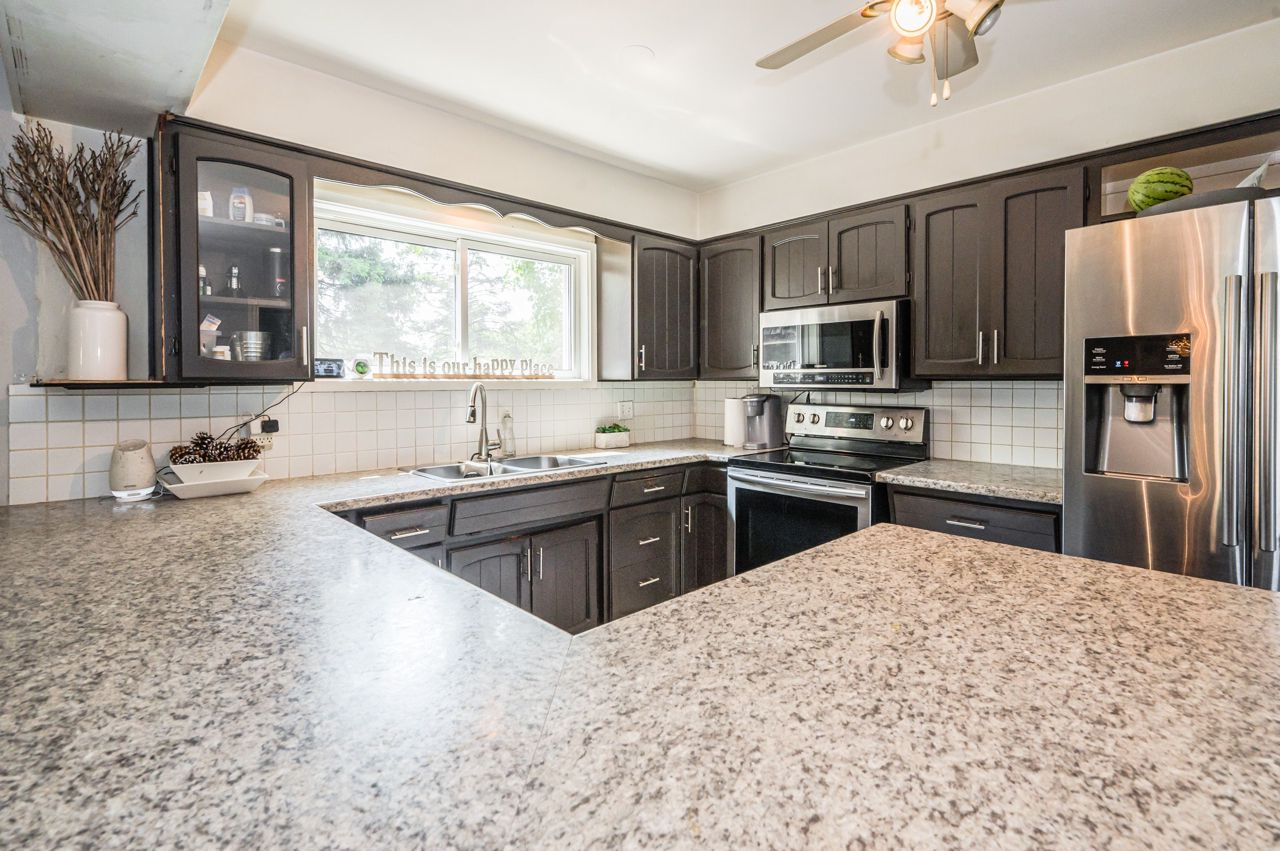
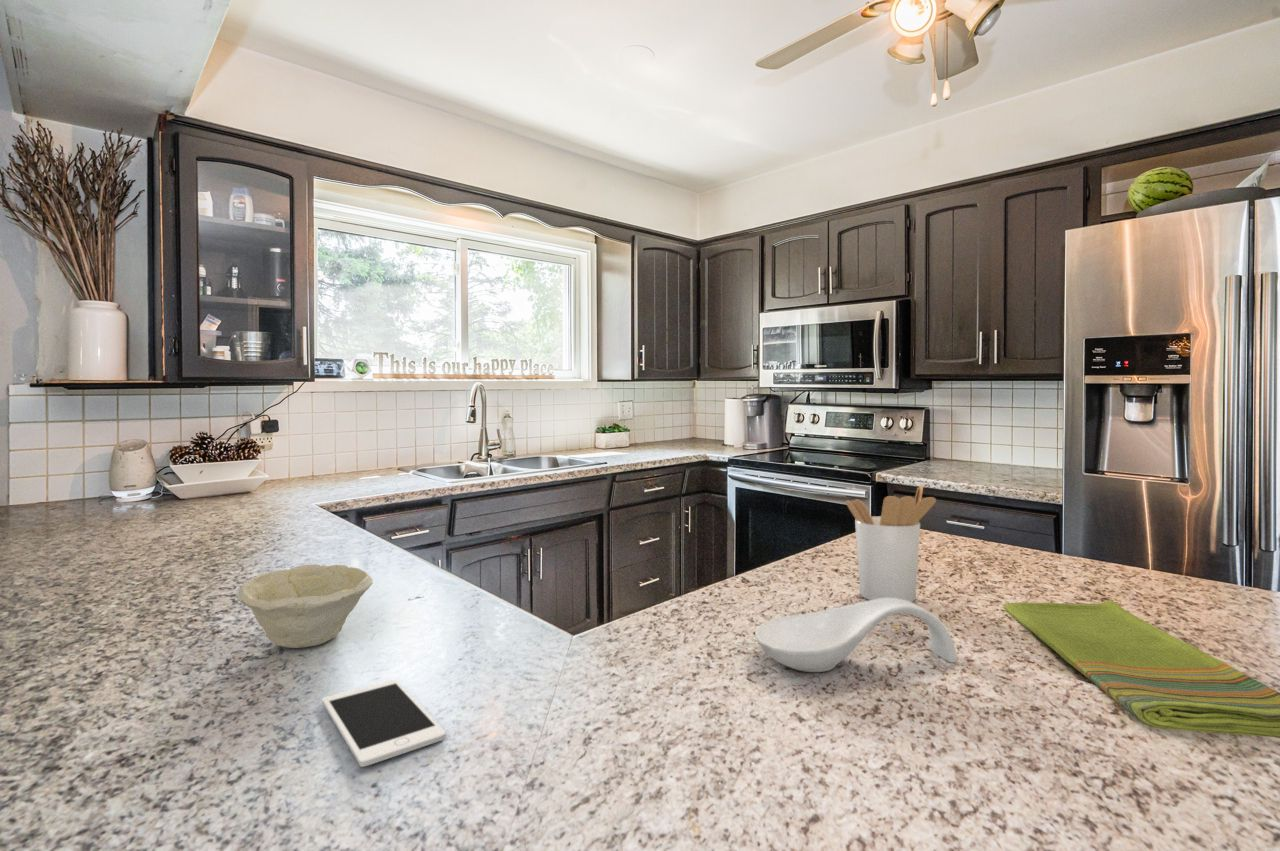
+ cell phone [321,678,447,768]
+ utensil holder [845,484,937,603]
+ spoon rest [754,598,958,673]
+ bowl [237,563,374,649]
+ dish towel [1003,598,1280,739]
